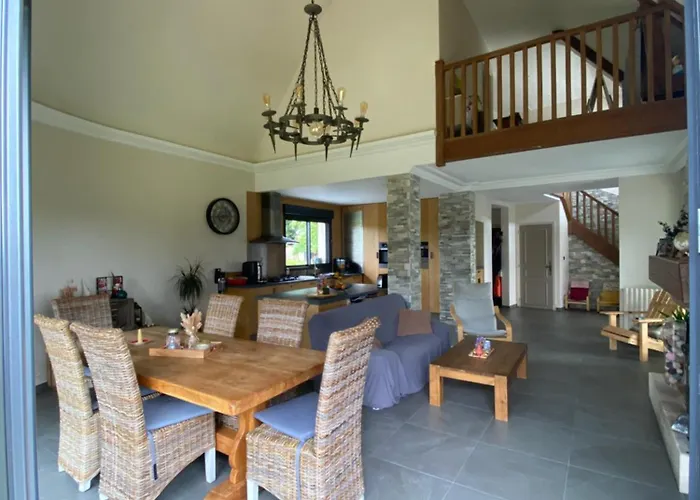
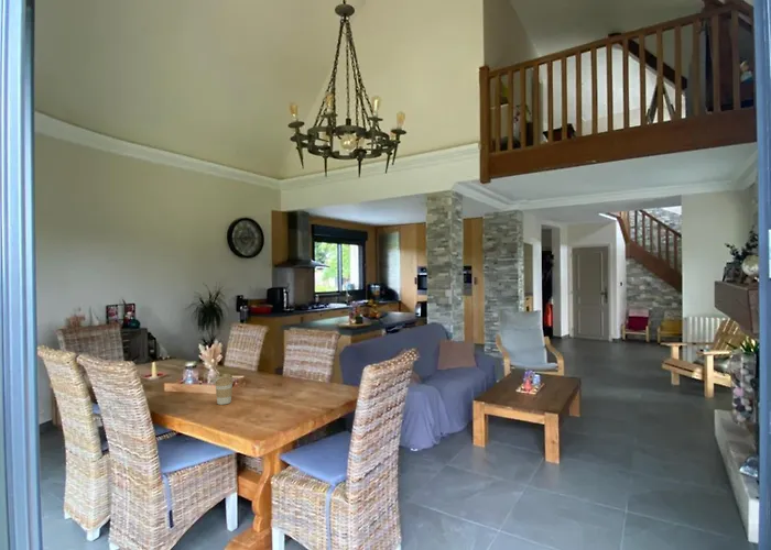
+ coffee cup [214,376,234,406]
